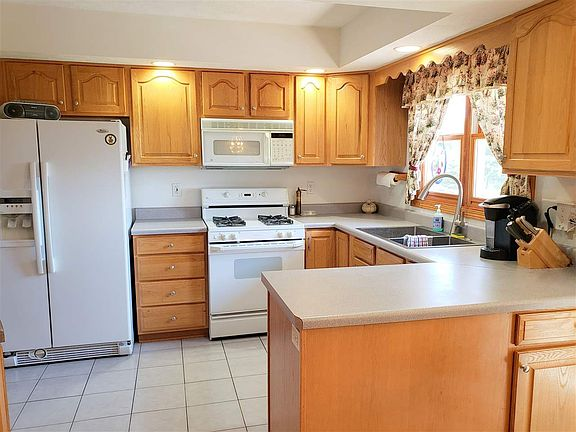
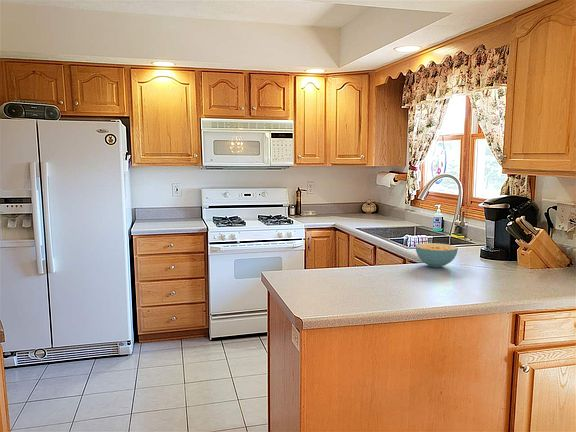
+ cereal bowl [414,242,459,268]
